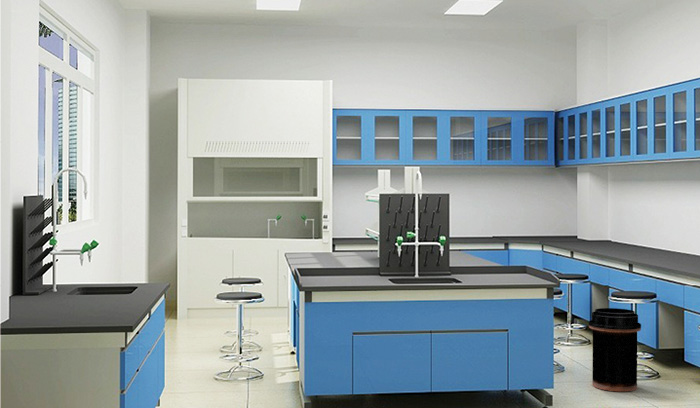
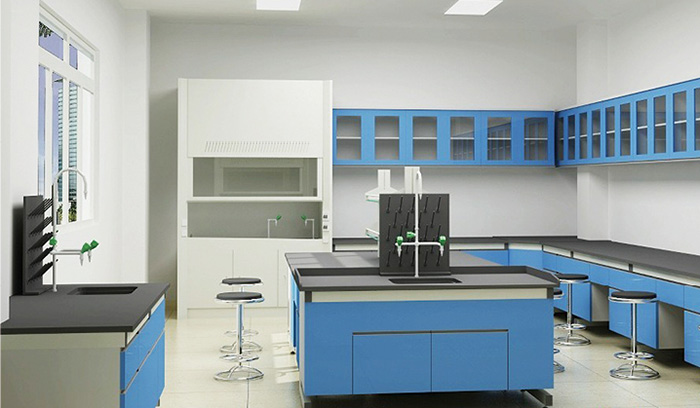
- trash can [588,307,642,392]
